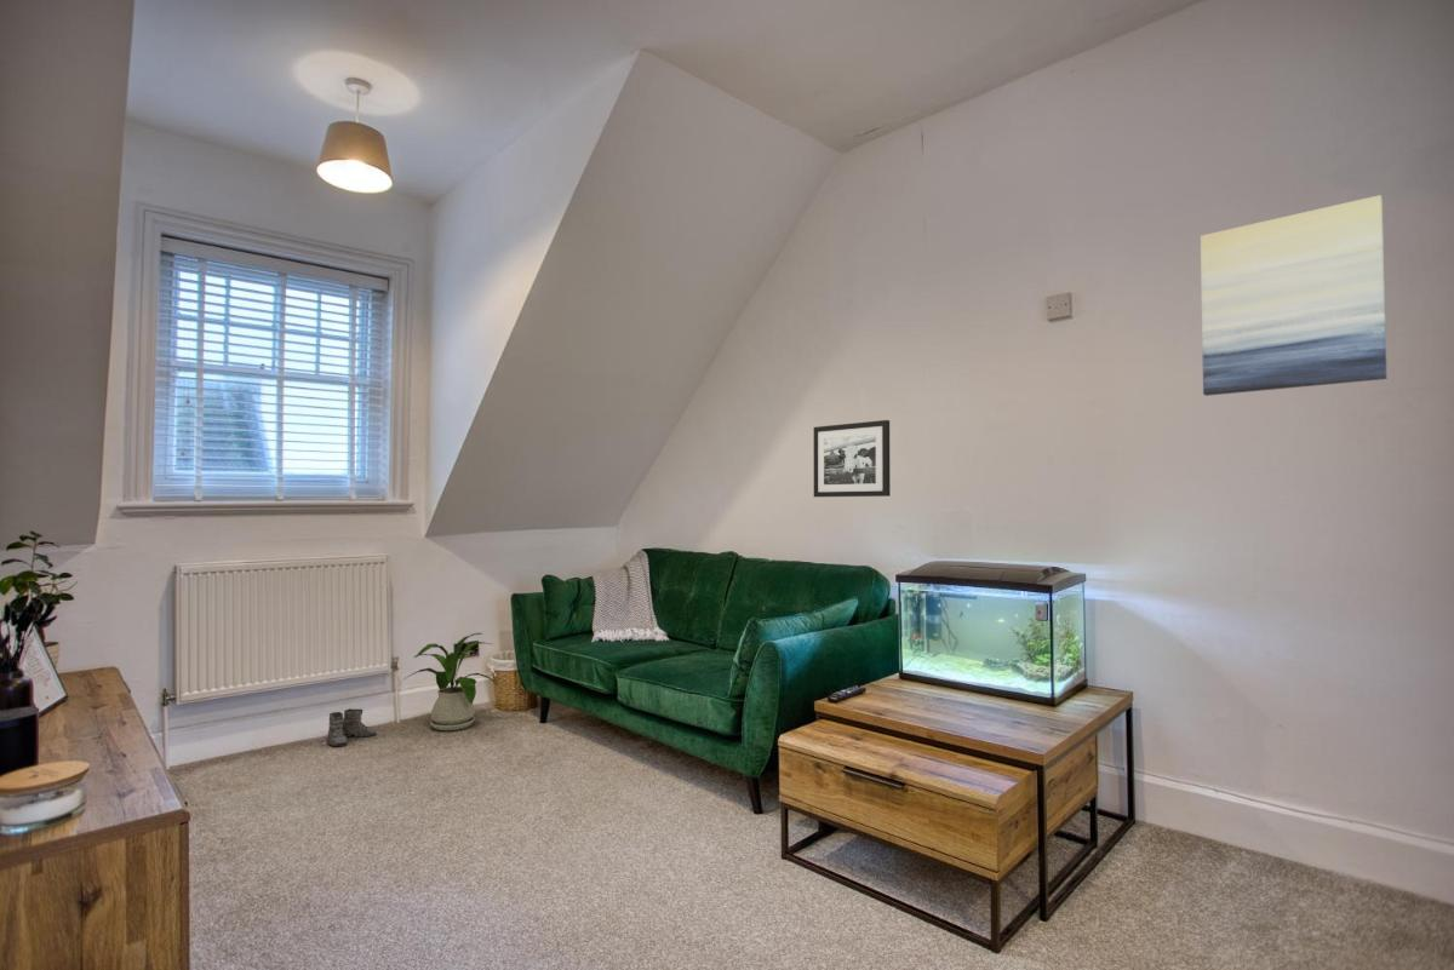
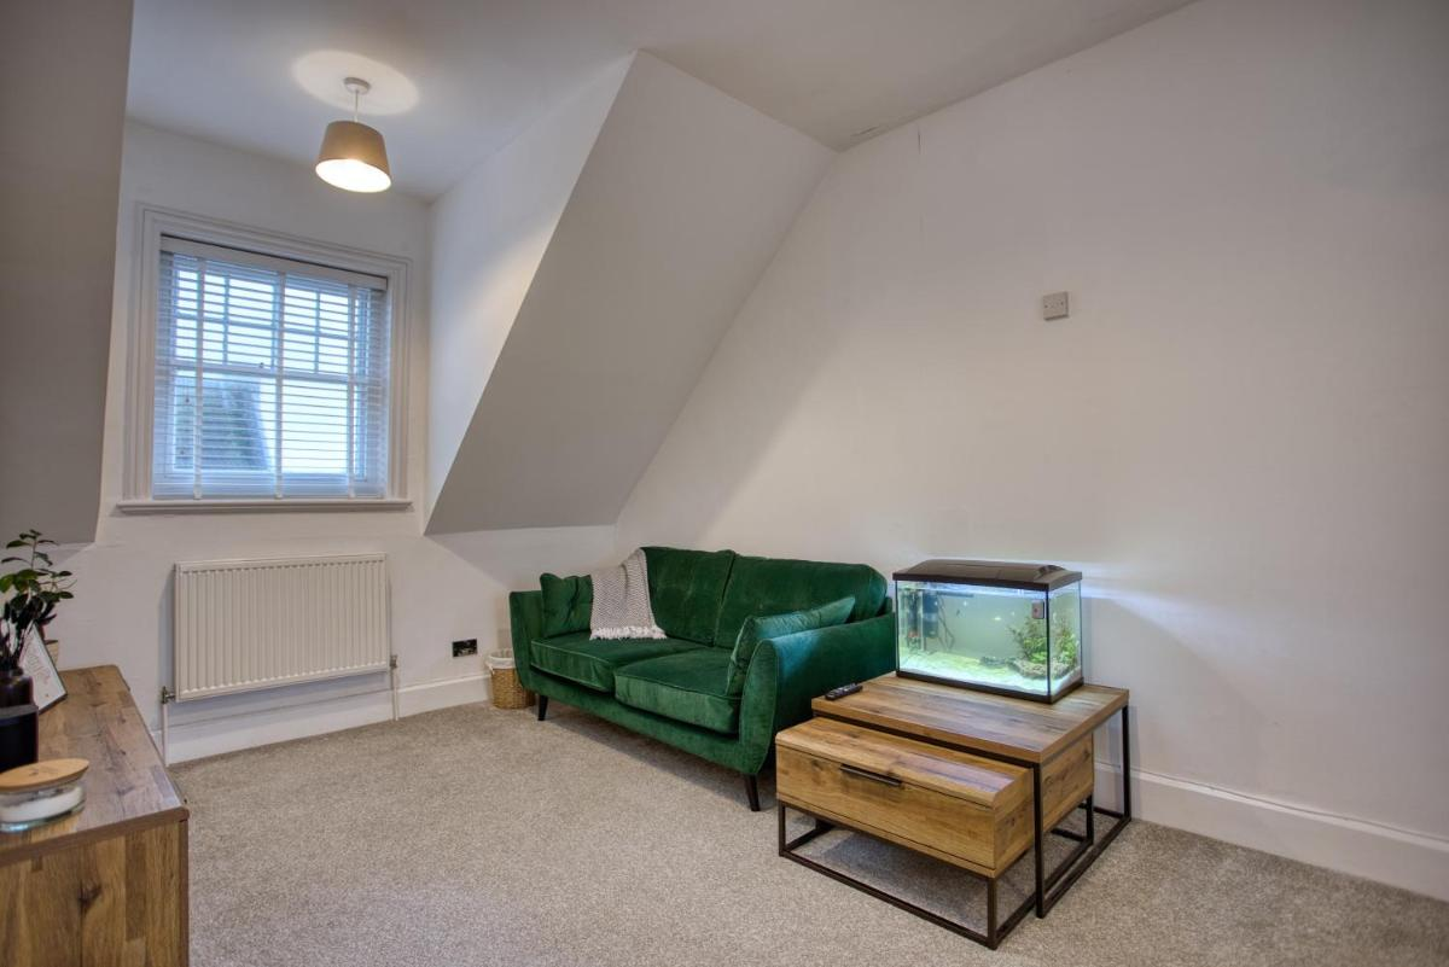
- house plant [401,632,503,731]
- picture frame [813,419,892,498]
- wall art [1200,194,1387,397]
- boots [319,707,377,747]
